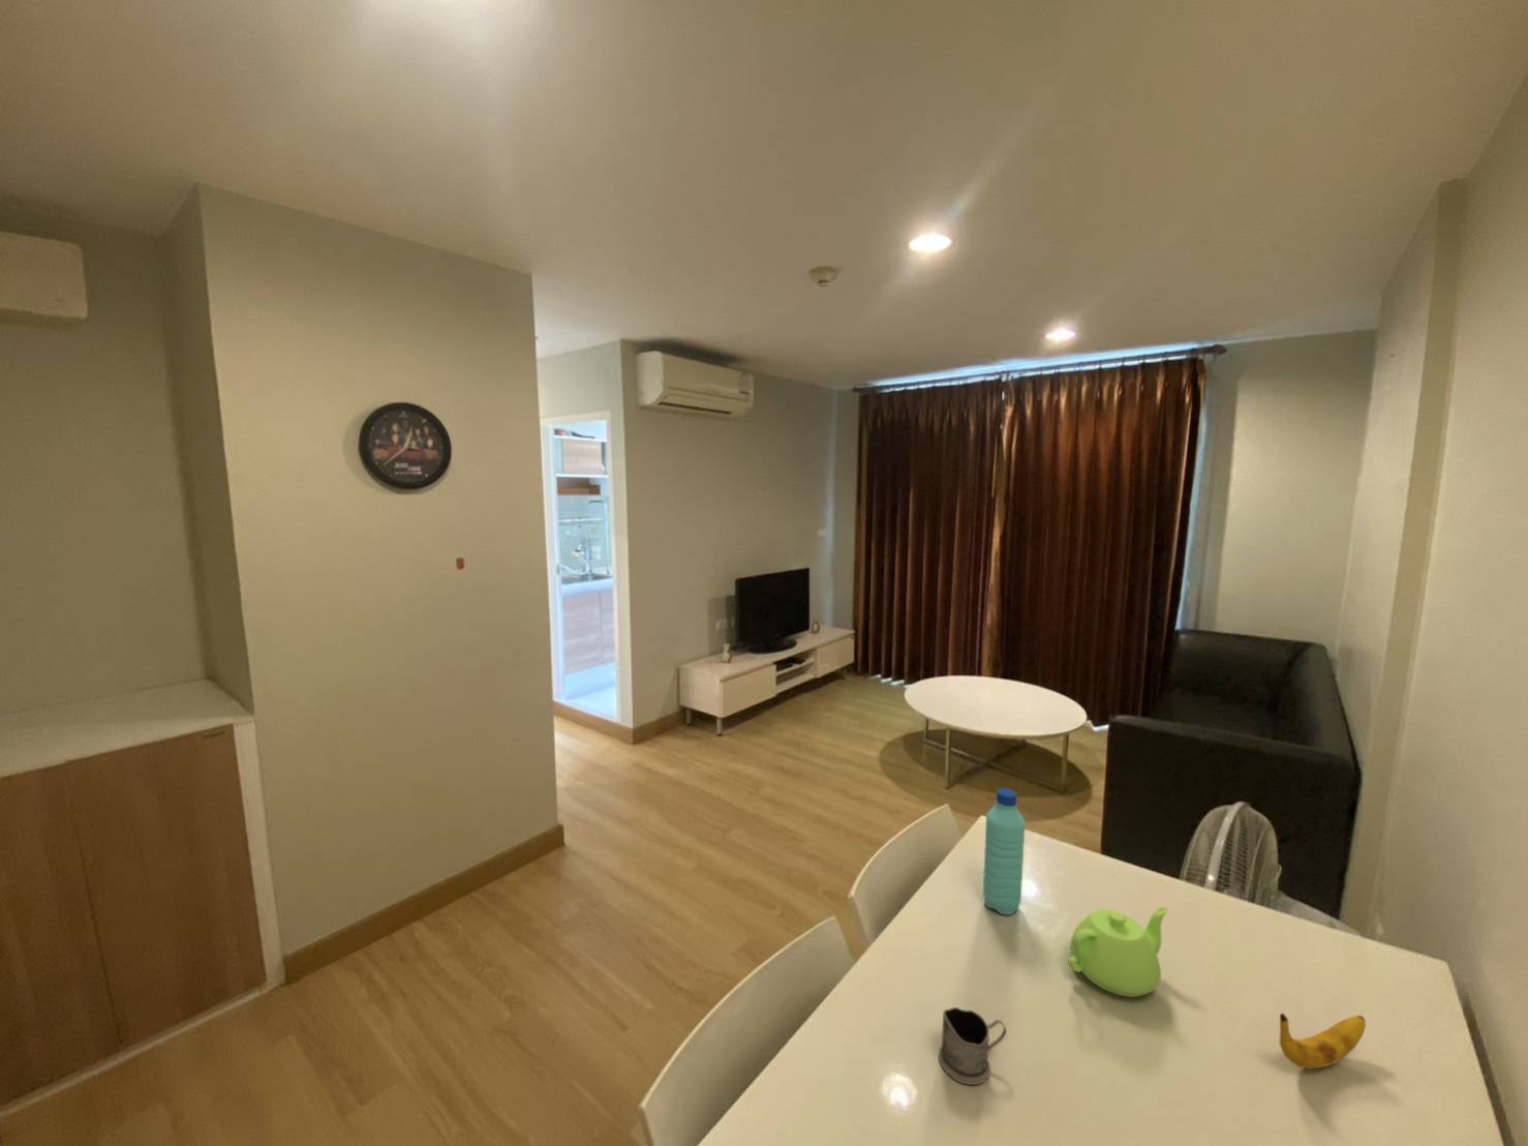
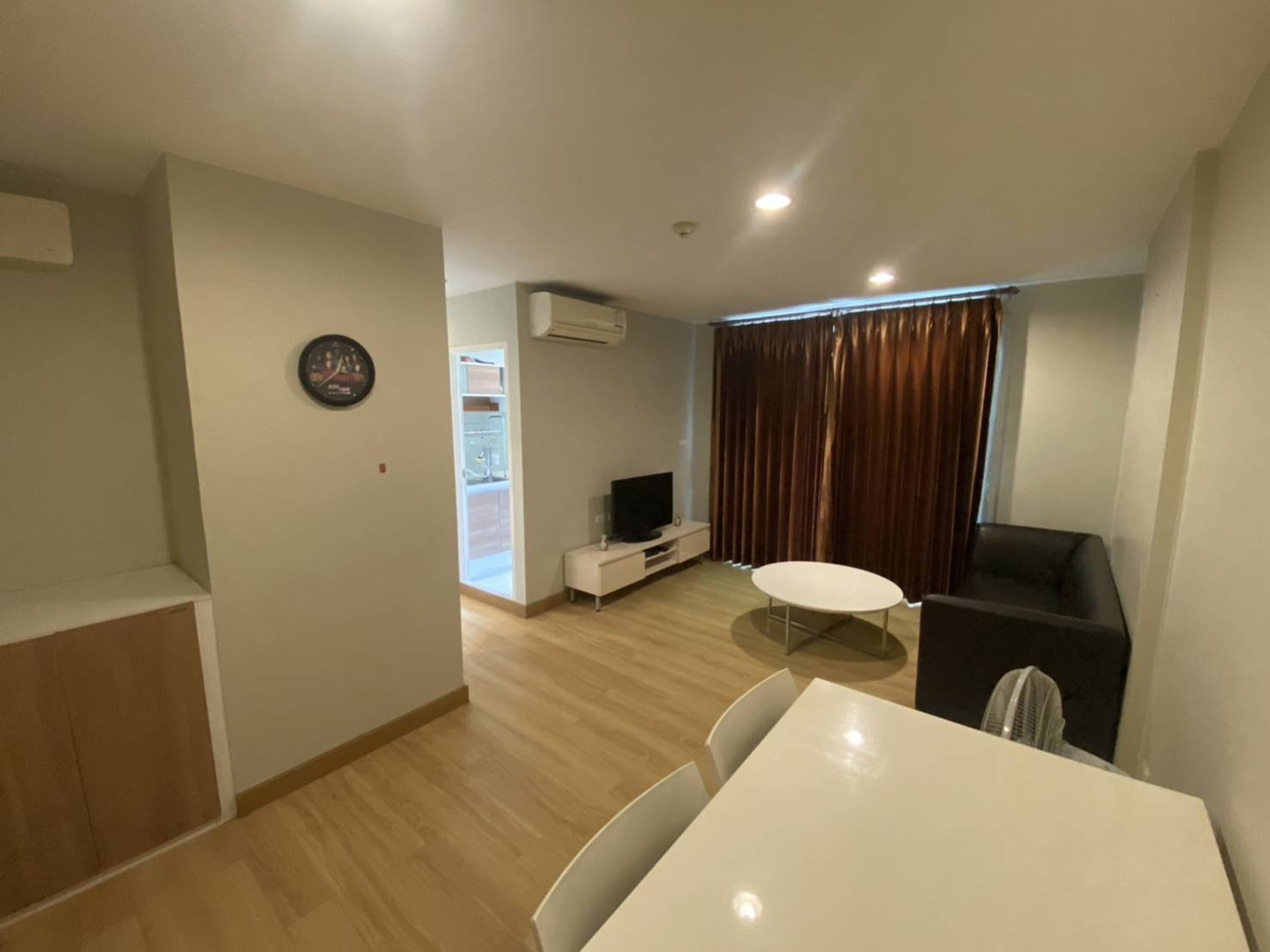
- banana [1278,1012,1367,1069]
- water bottle [982,787,1025,916]
- tea glass holder [937,1006,1007,1086]
- teapot [1067,906,1169,998]
